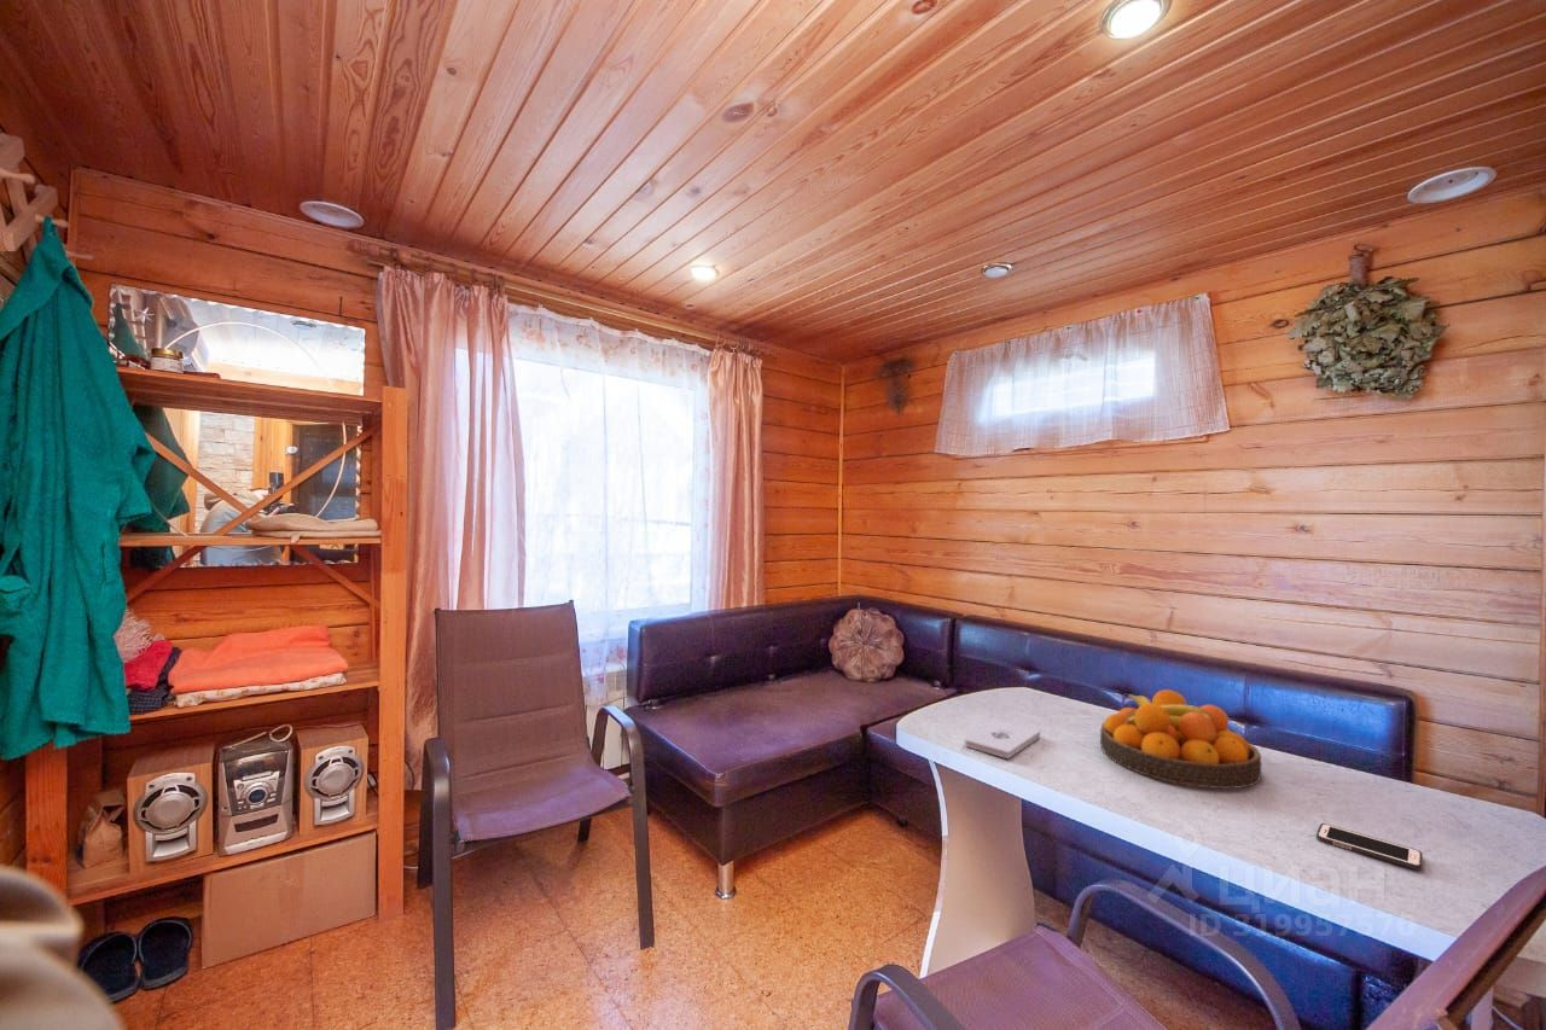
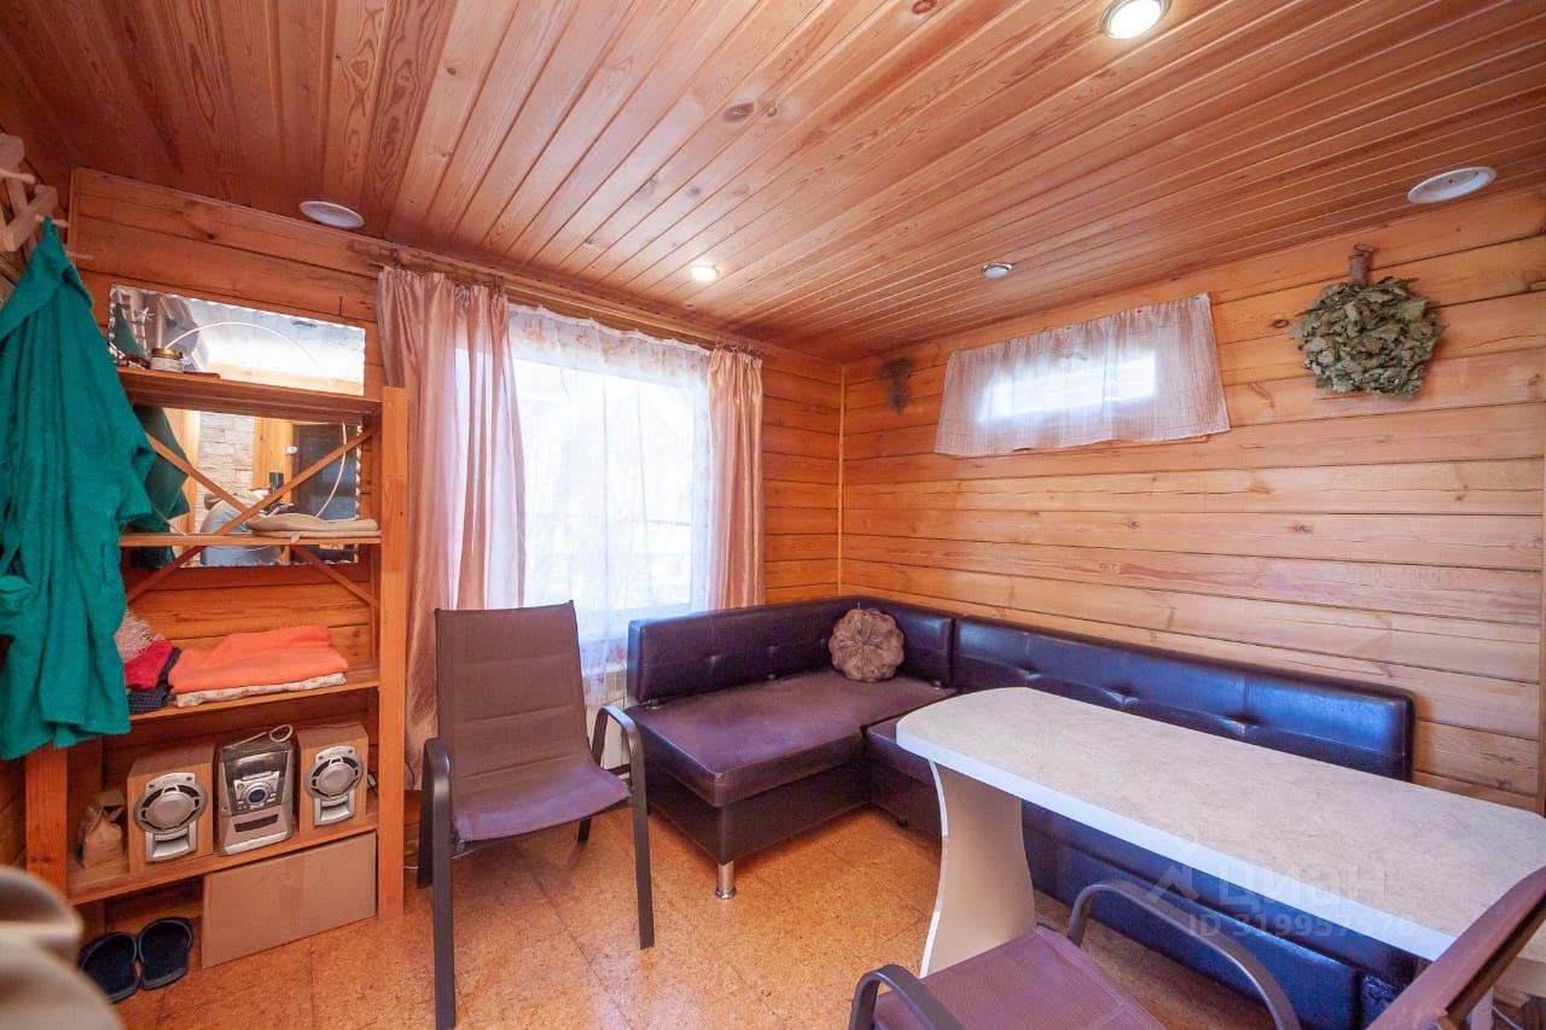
- fruit bowl [1099,688,1263,790]
- notepad [963,720,1041,760]
- cell phone [1315,822,1424,871]
